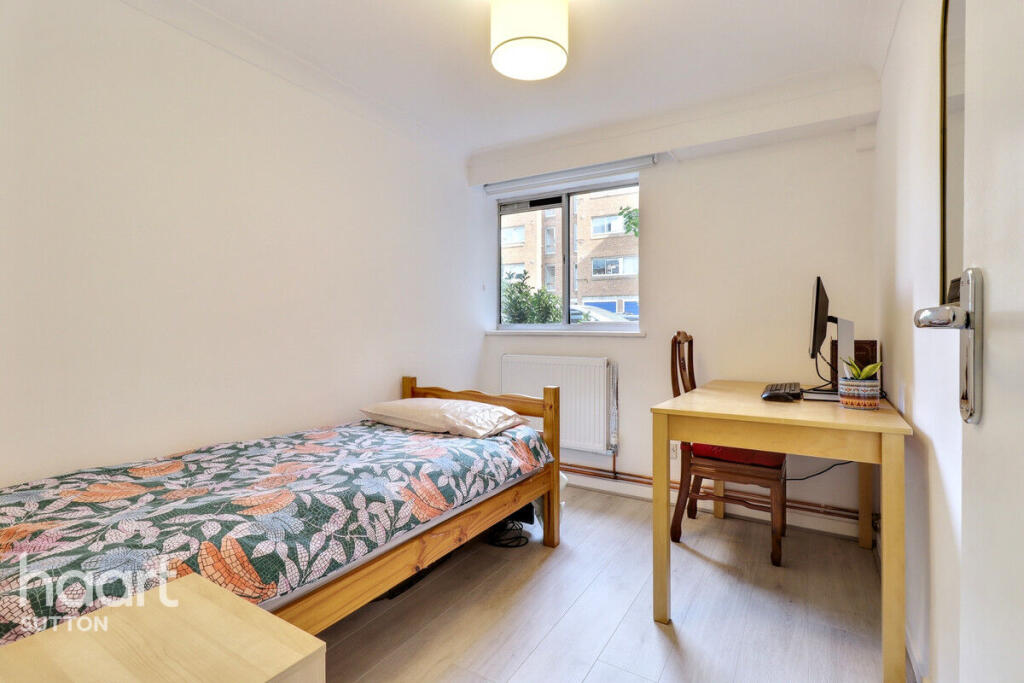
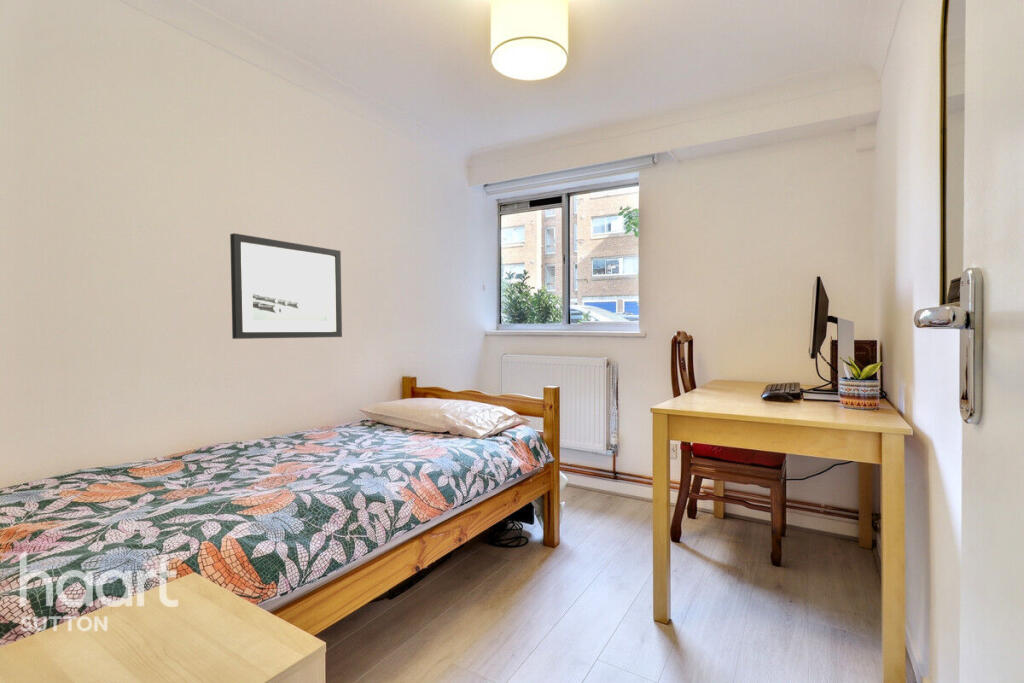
+ wall art [229,232,343,340]
